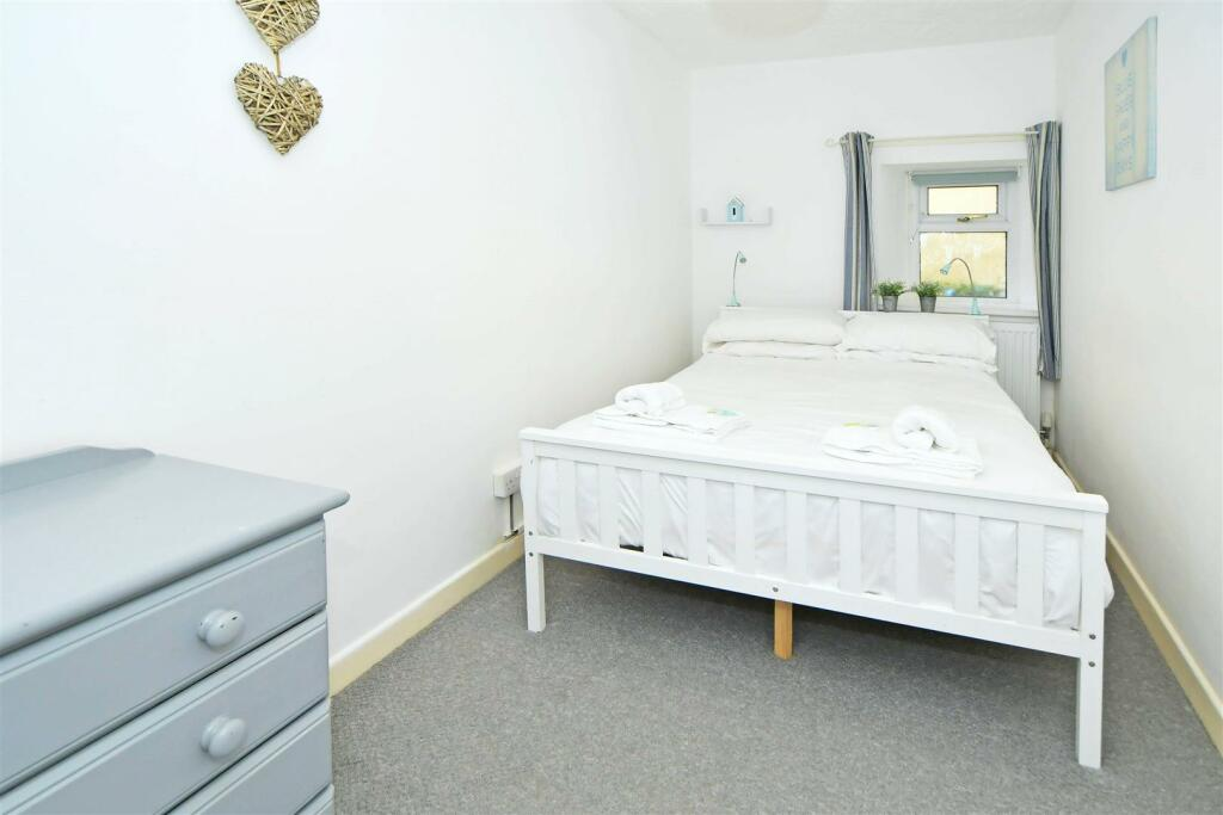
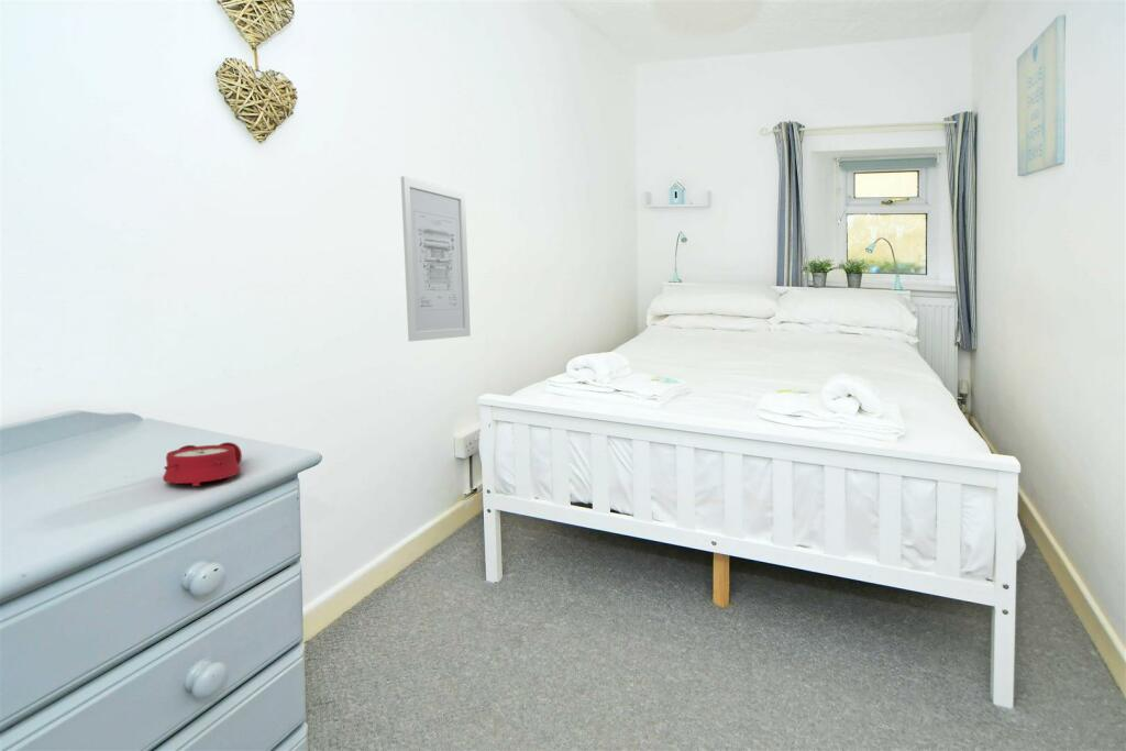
+ alarm clock [162,441,243,487]
+ wall art [400,175,472,342]
